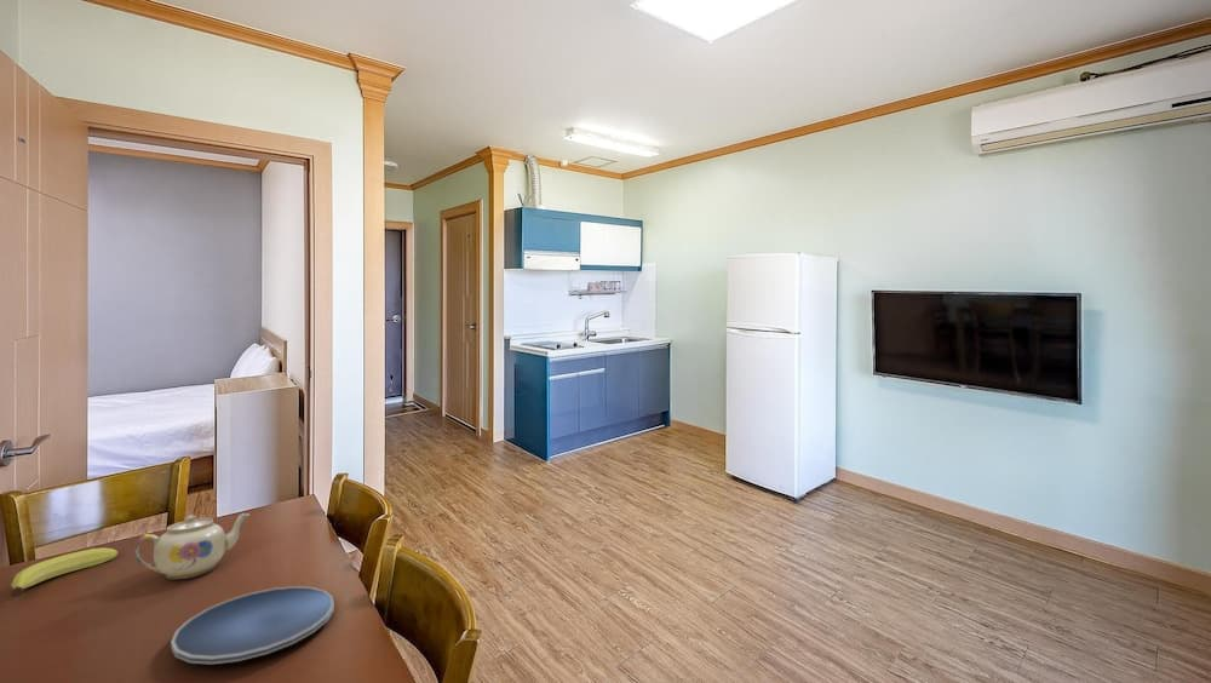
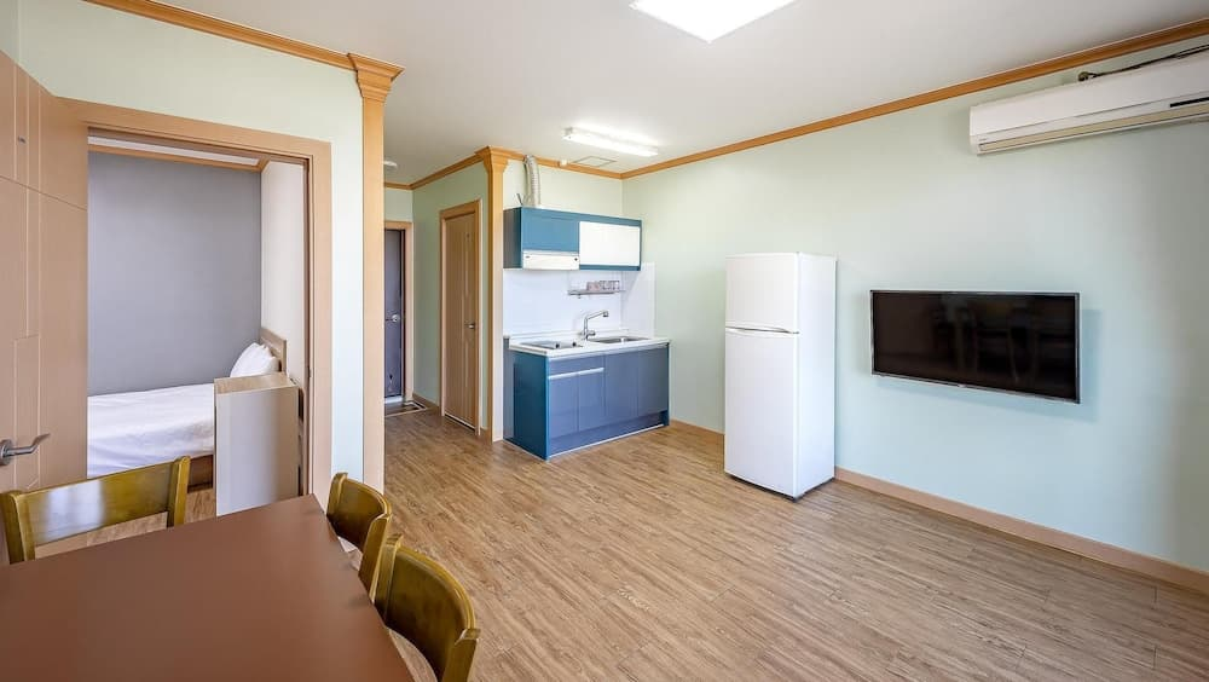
- fruit [10,546,120,598]
- plate [170,585,335,665]
- teapot [133,512,251,580]
